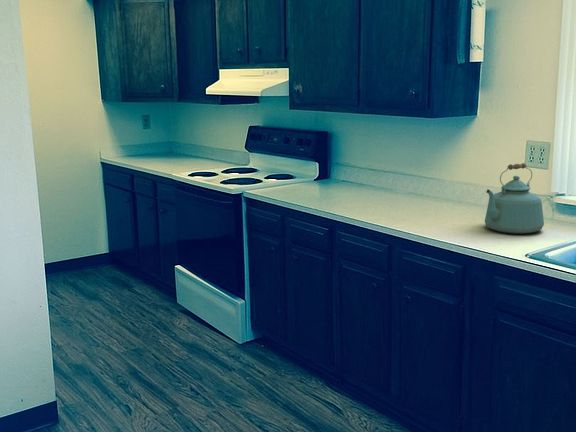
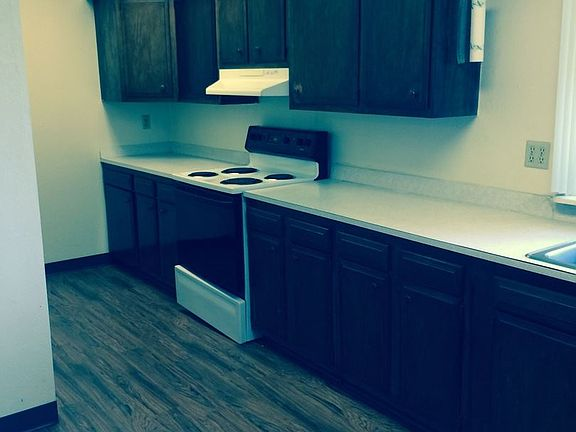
- kettle [484,162,545,235]
